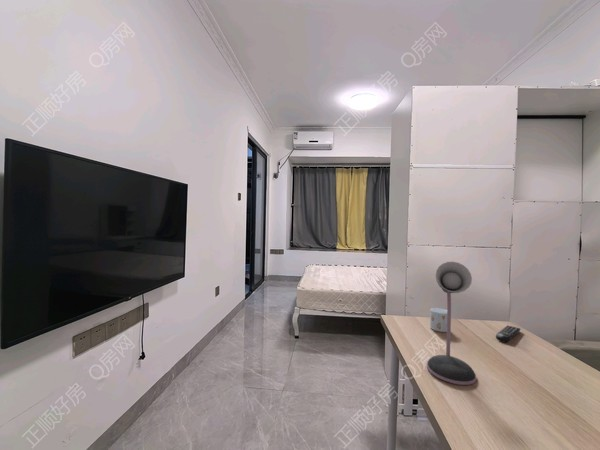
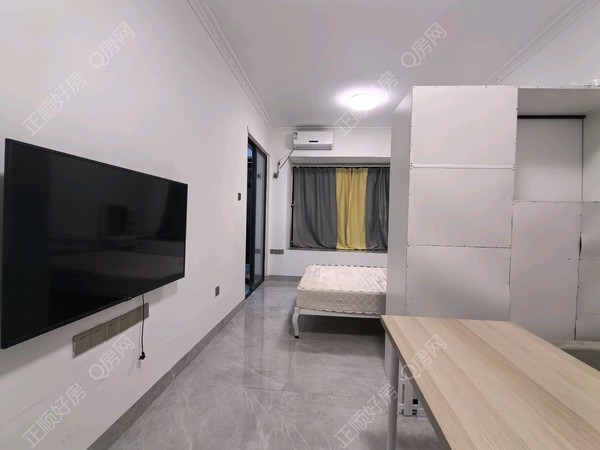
- mug [429,307,447,333]
- remote control [495,324,521,343]
- desk lamp [426,261,477,386]
